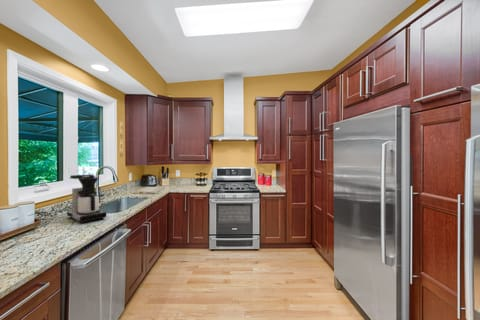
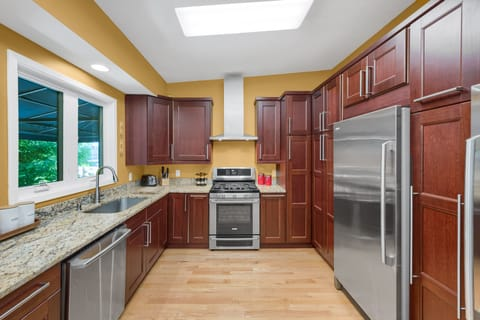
- coffee maker [66,174,107,224]
